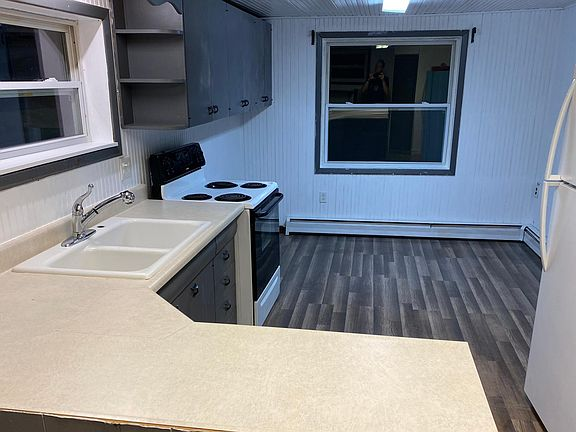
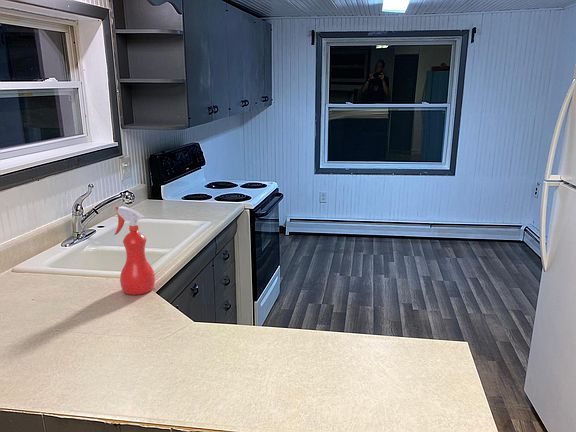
+ spray bottle [113,205,156,296]
